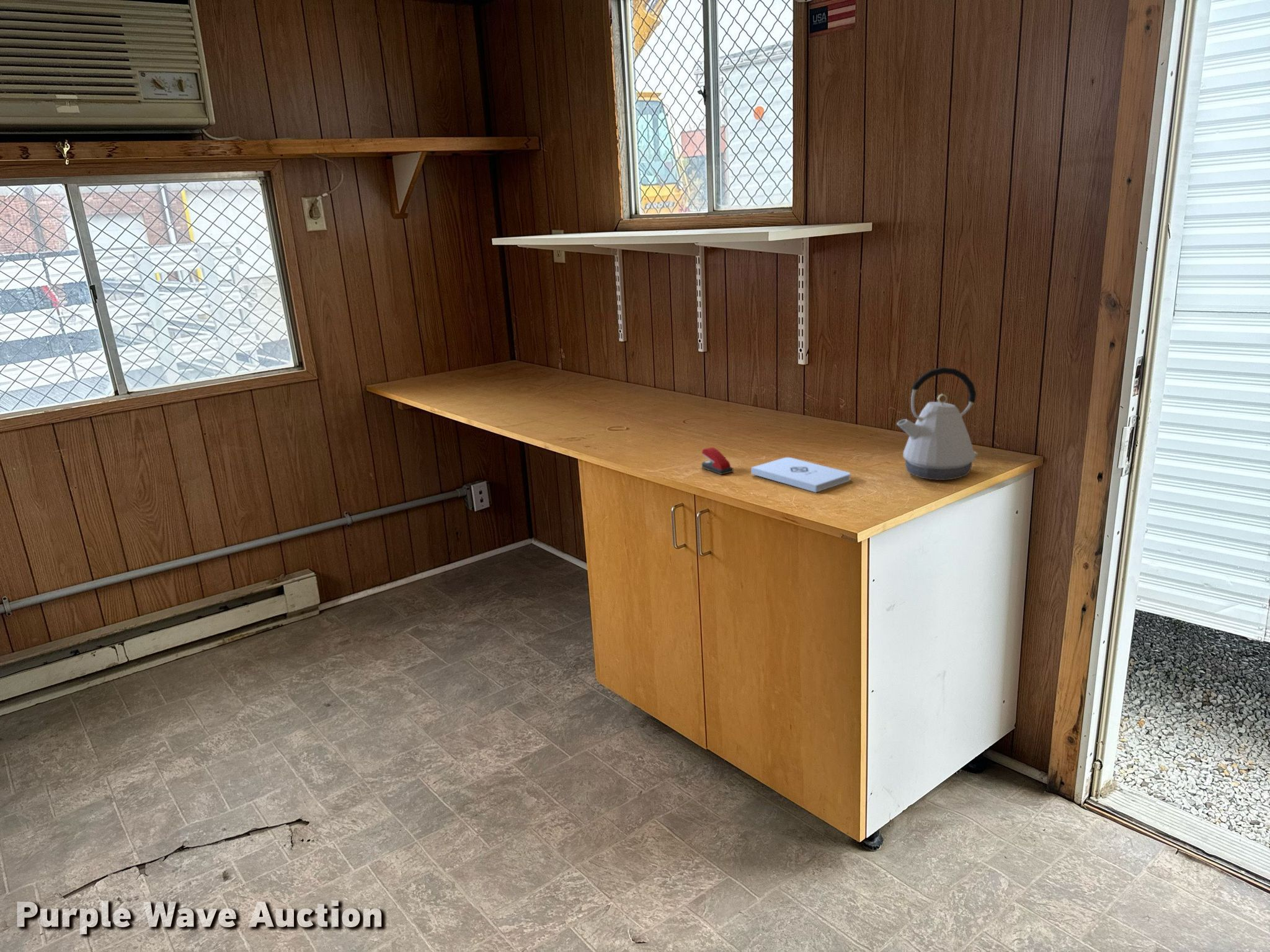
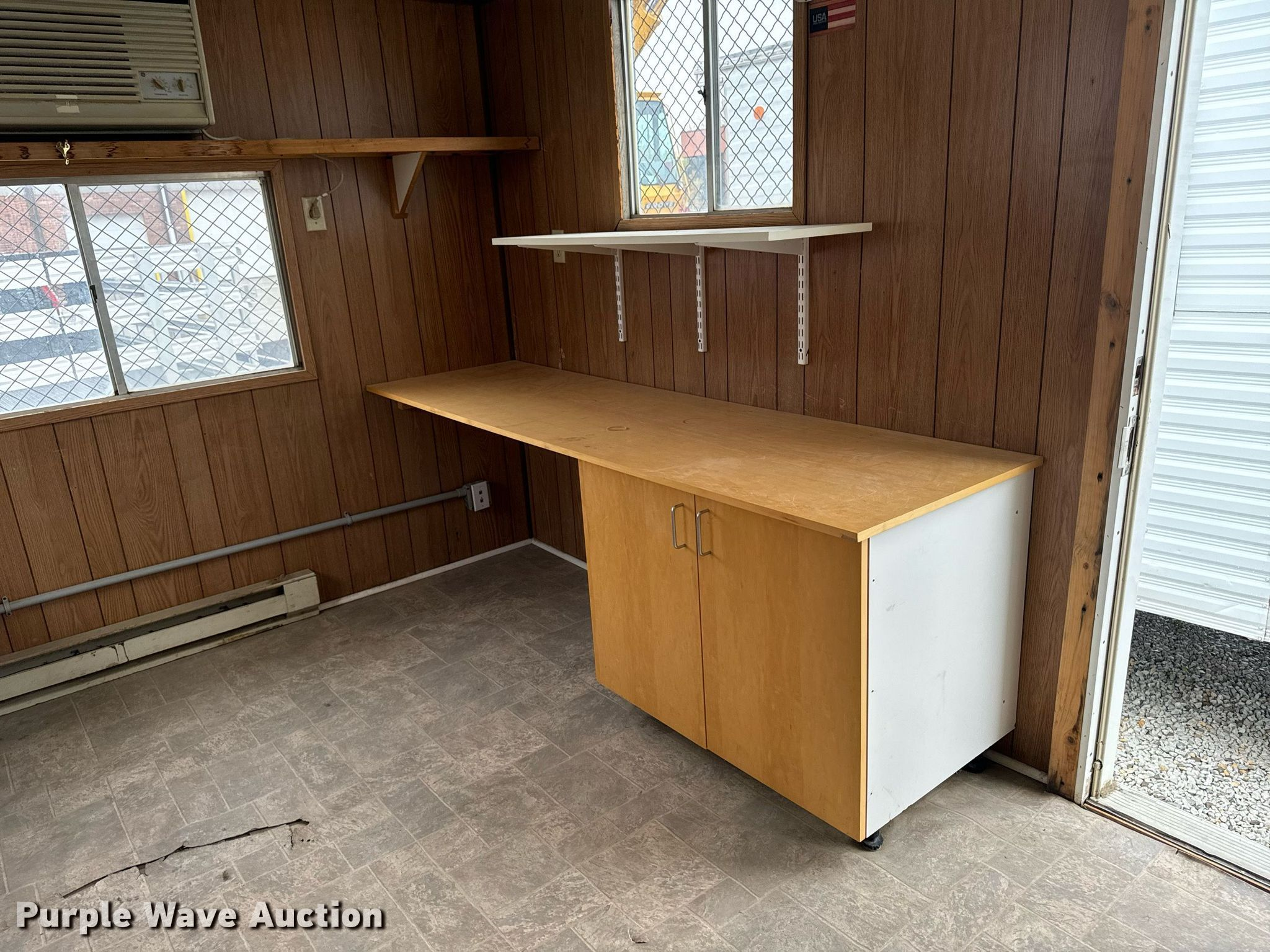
- stapler [701,447,734,475]
- notepad [750,457,851,493]
- kettle [896,366,979,481]
